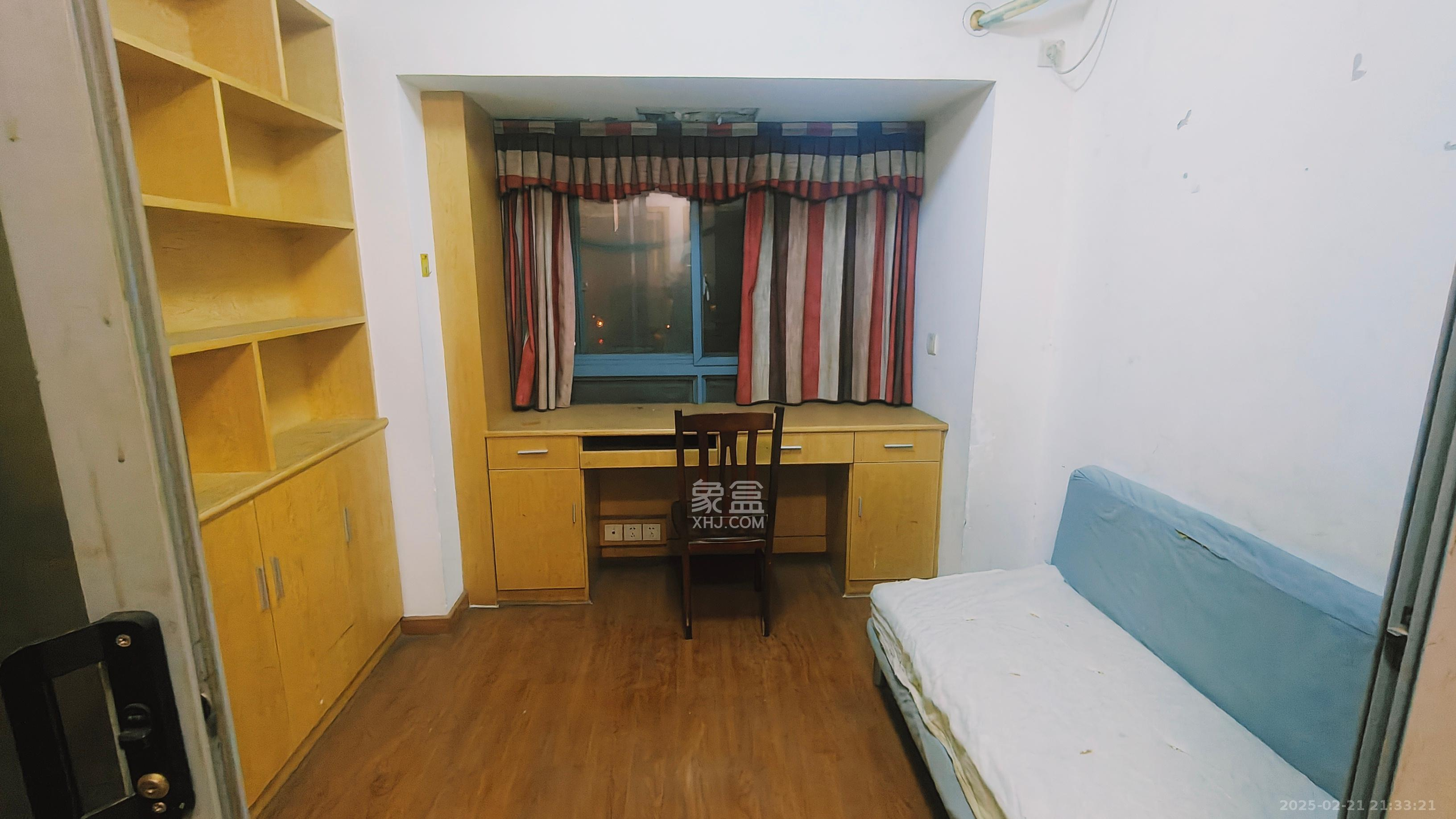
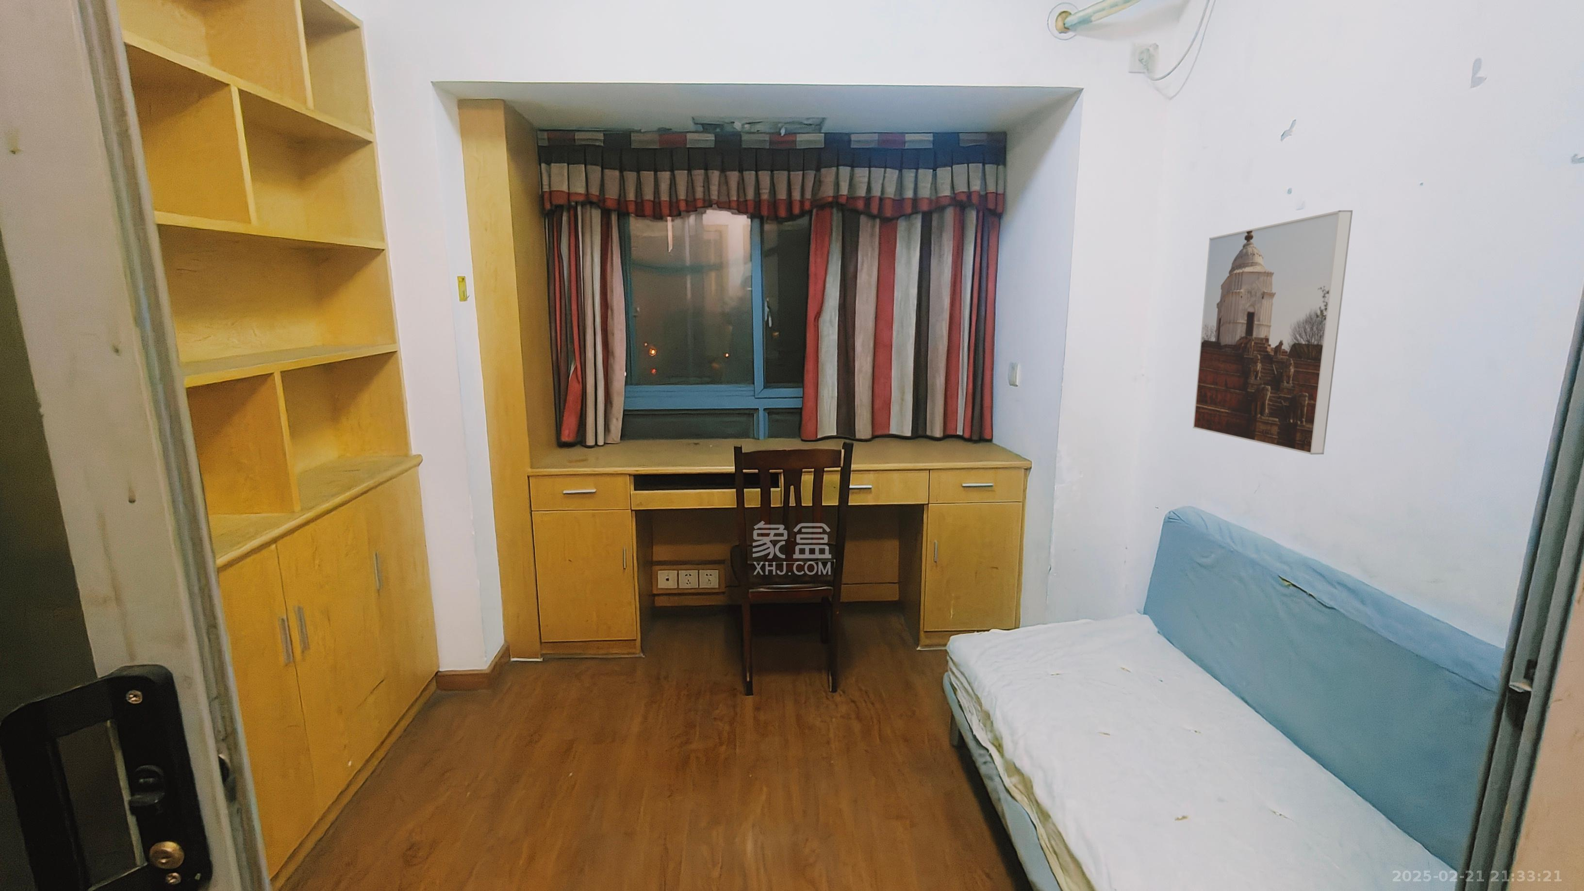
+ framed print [1192,210,1353,455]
